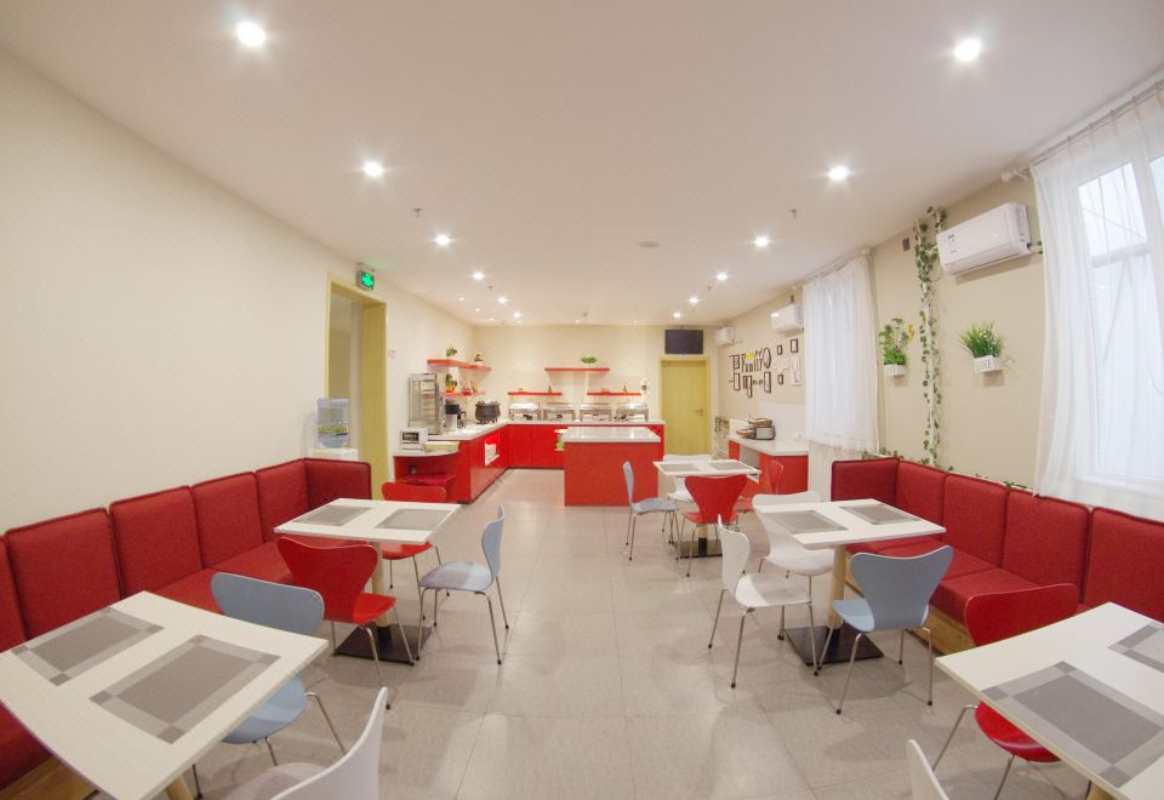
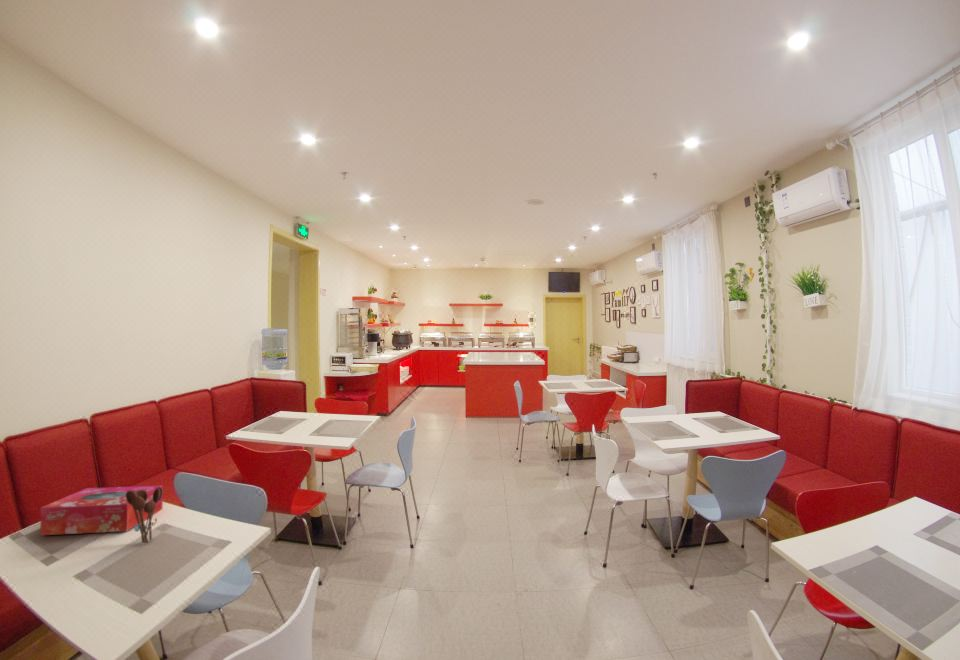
+ tissue box [39,485,164,536]
+ utensil holder [126,487,164,544]
